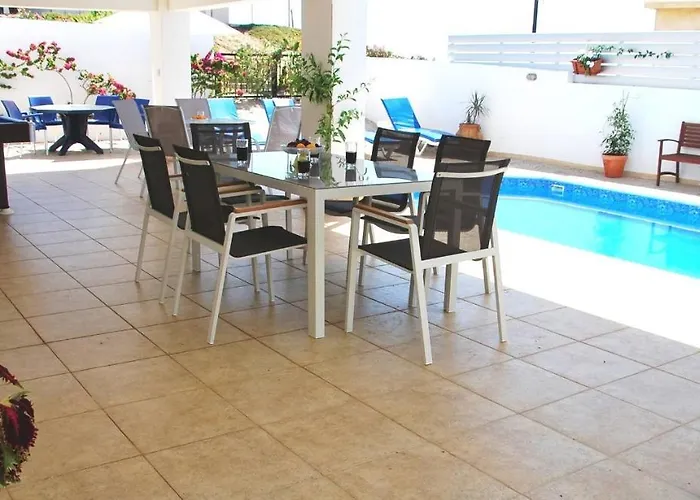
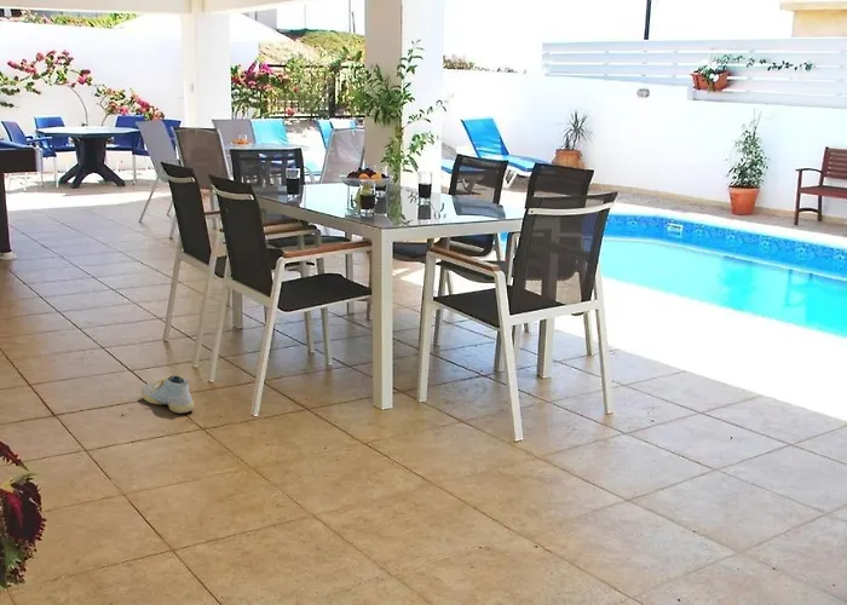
+ shoe [140,374,195,414]
